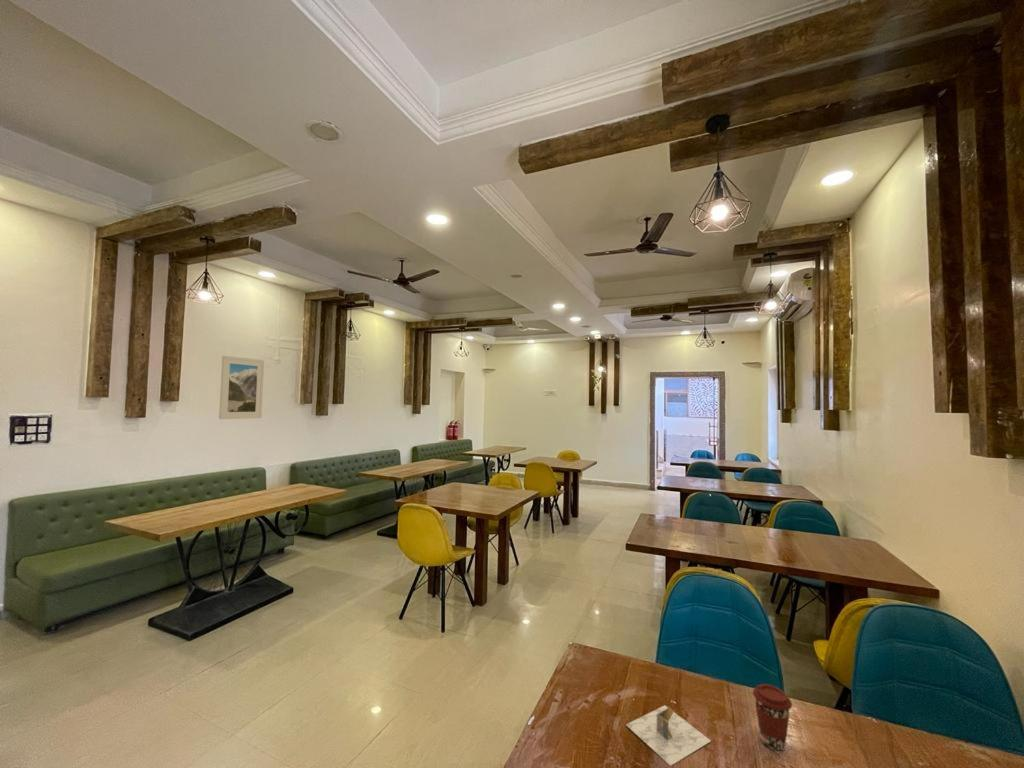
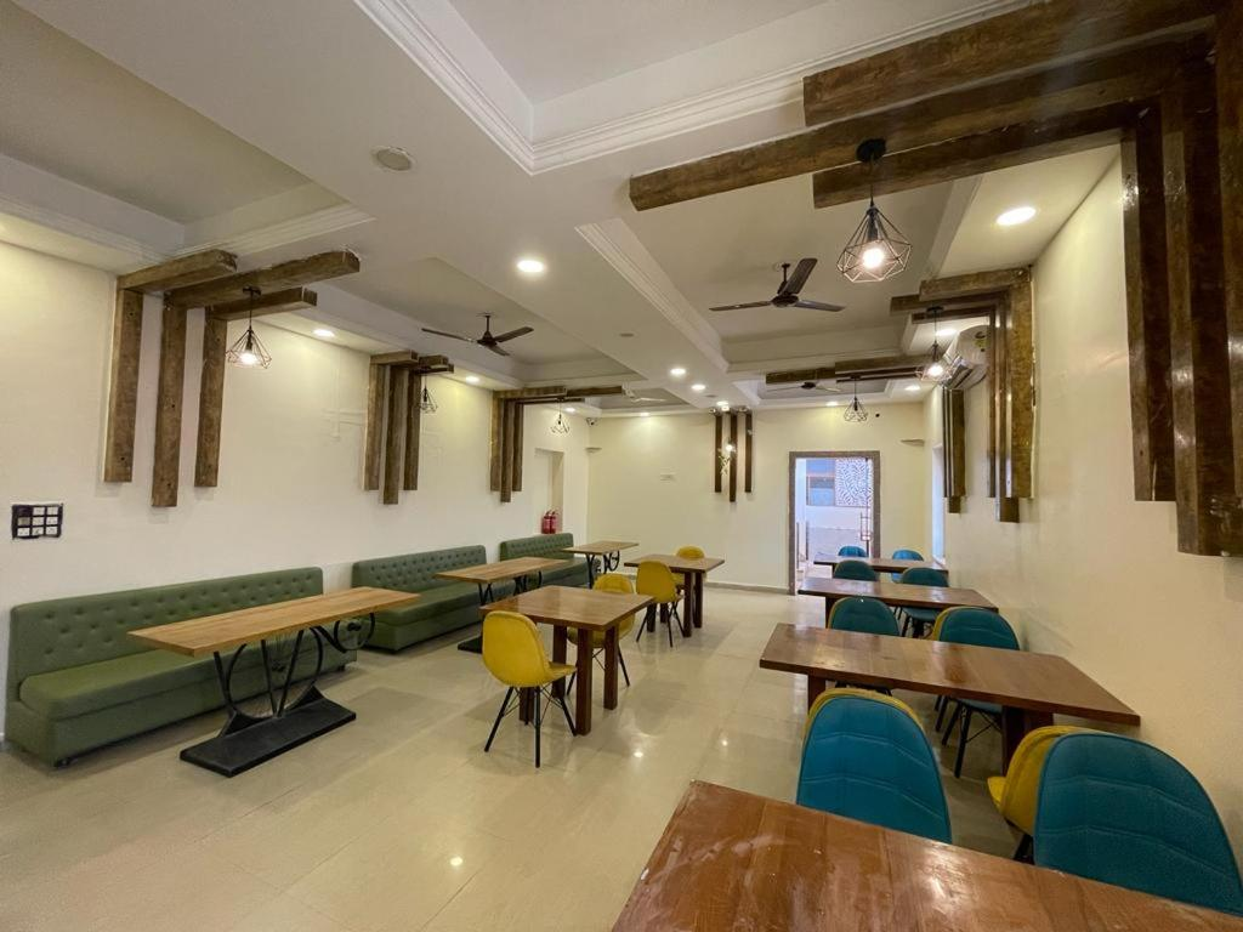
- napkin holder [625,704,712,767]
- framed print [218,355,265,420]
- coffee cup [752,683,793,752]
